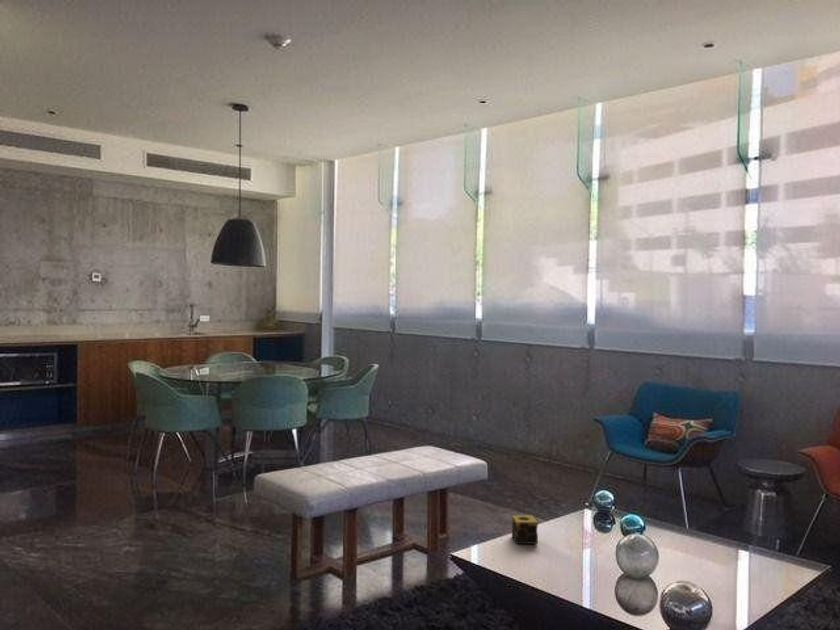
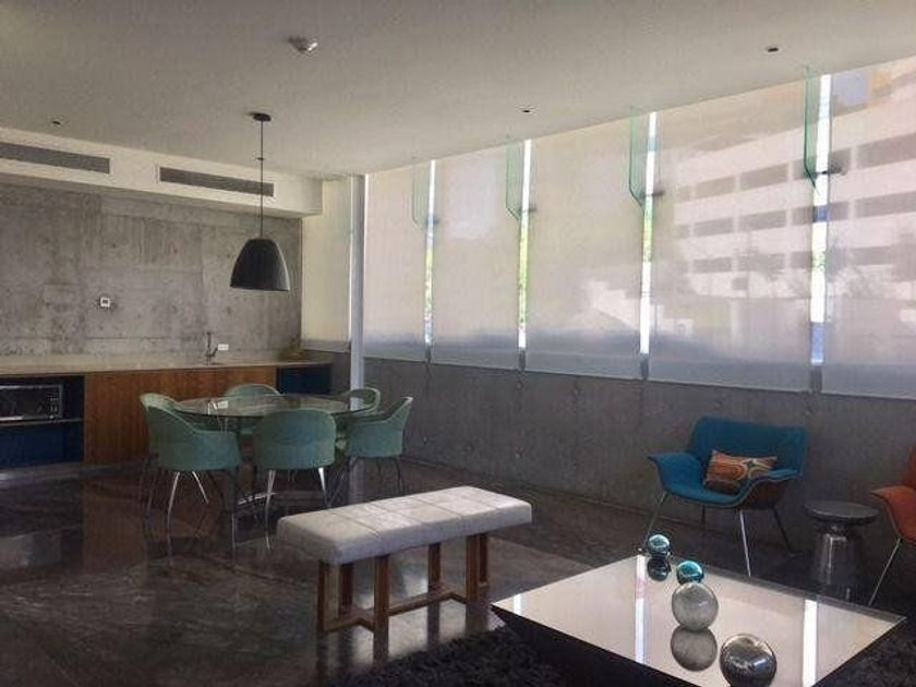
- candle [511,514,539,545]
